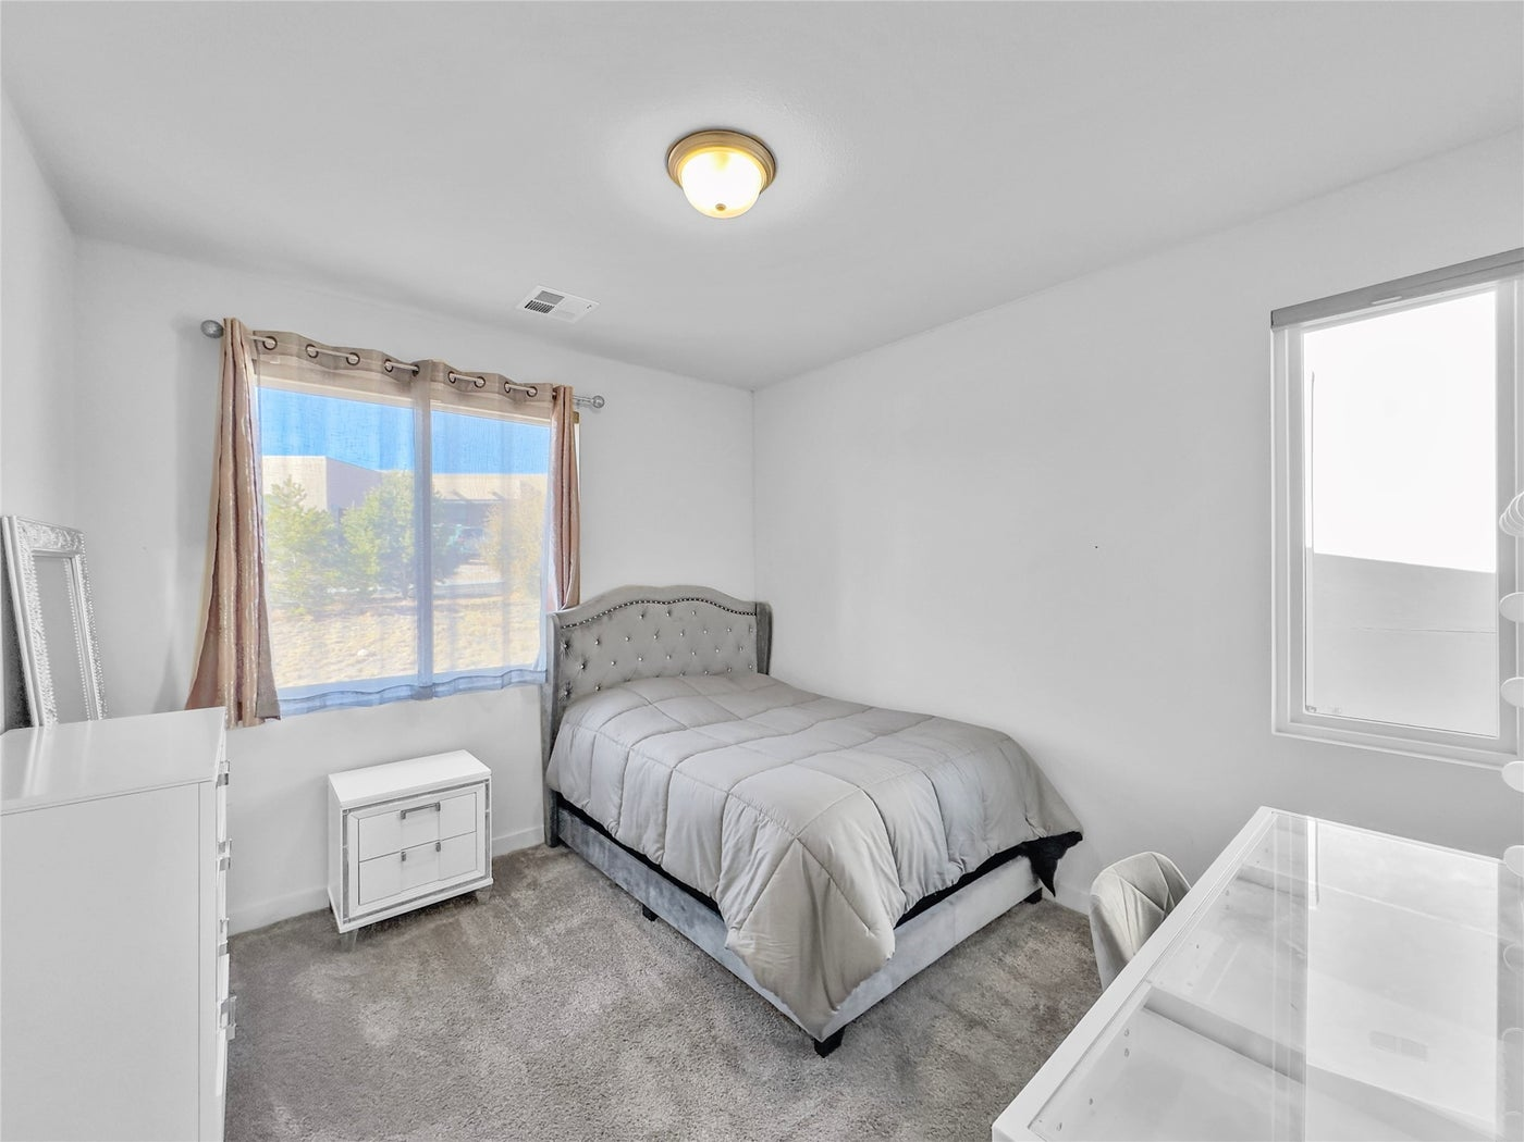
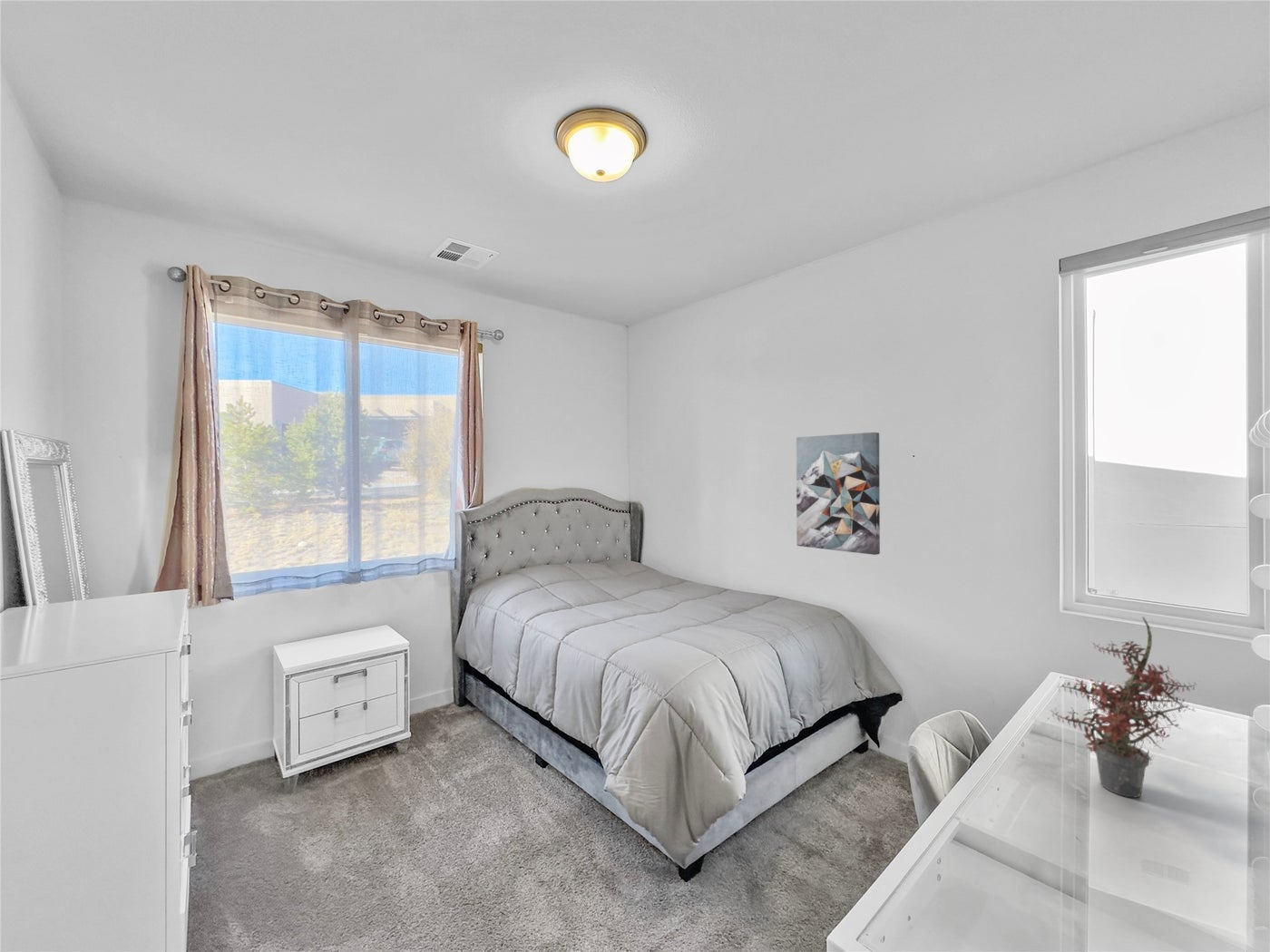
+ potted plant [1049,616,1198,799]
+ wall art [796,432,881,556]
